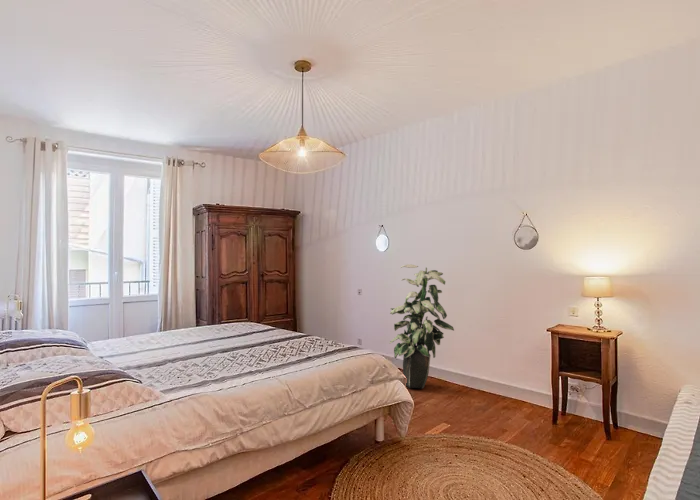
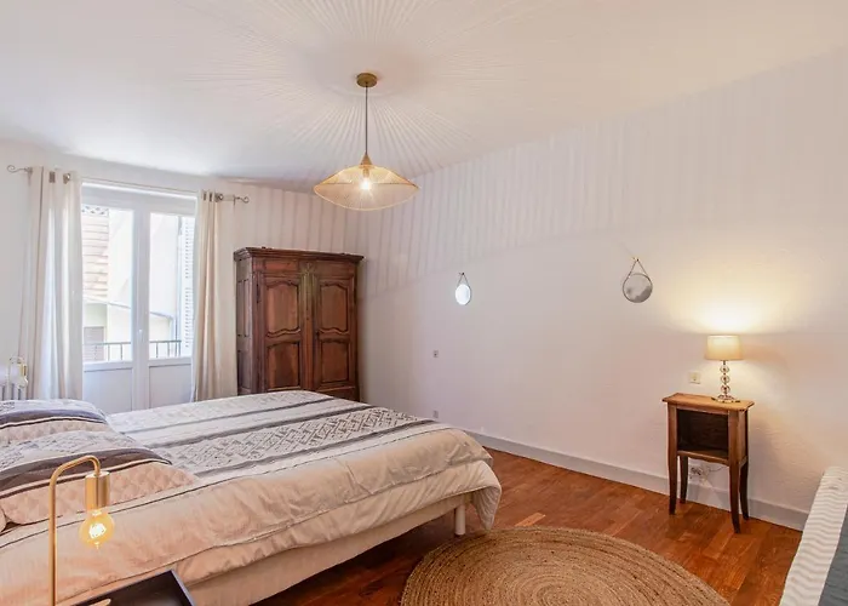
- indoor plant [389,263,455,389]
